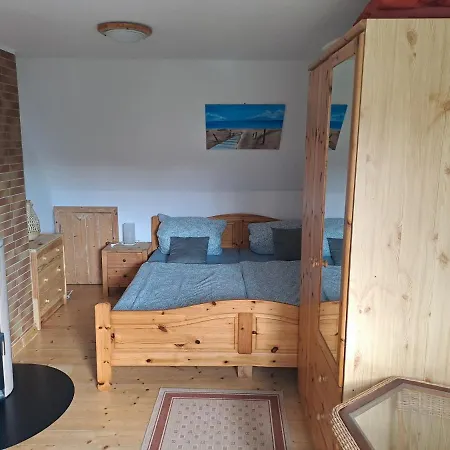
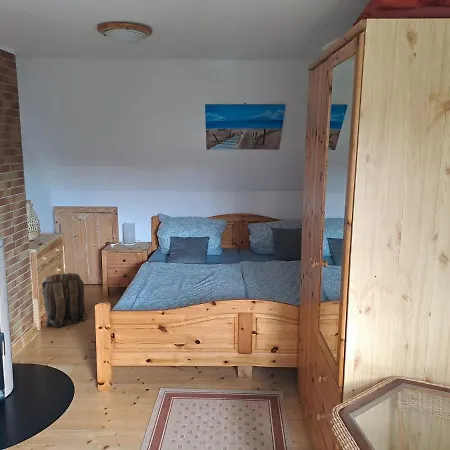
+ backpack [41,272,88,329]
